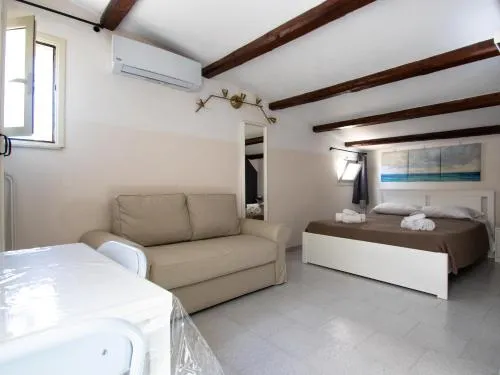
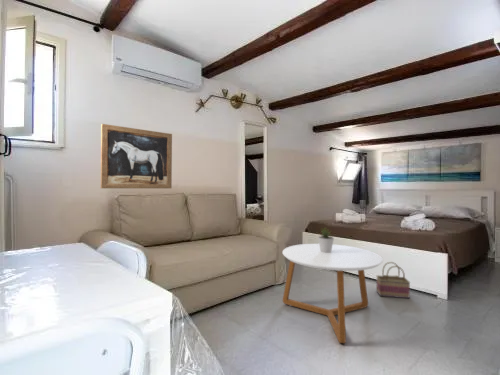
+ basket [376,261,411,299]
+ potted plant [317,228,335,253]
+ wall art [100,123,173,189]
+ coffee table [282,243,384,344]
